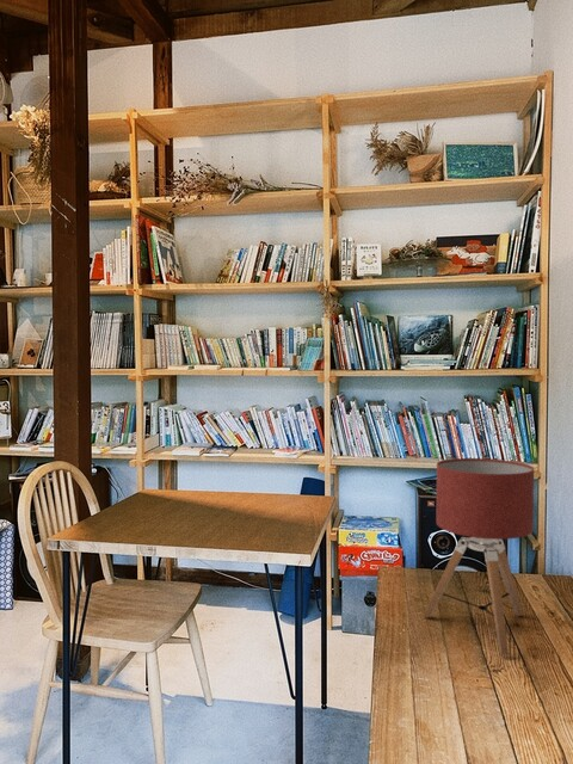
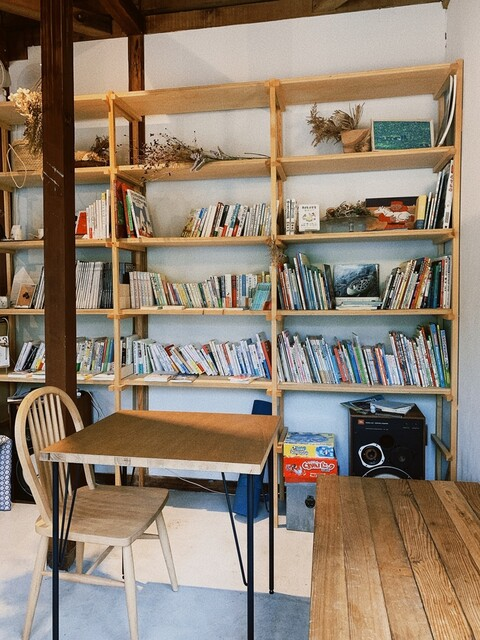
- table lamp [423,457,535,655]
